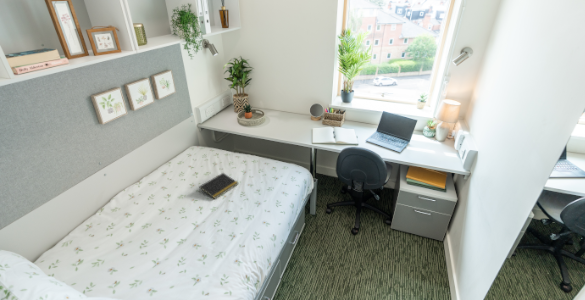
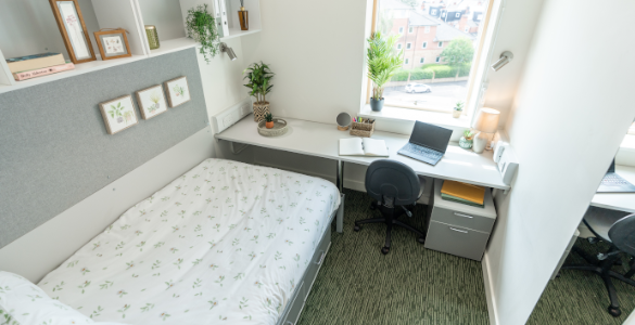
- notepad [198,172,239,200]
